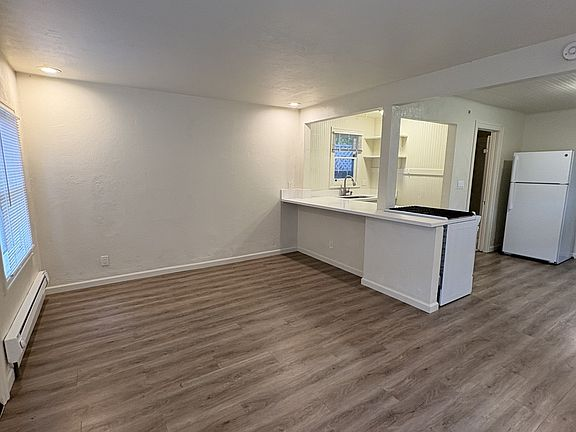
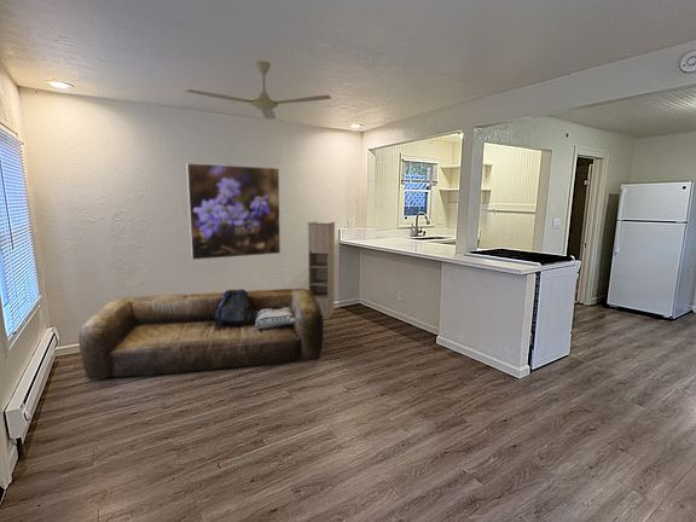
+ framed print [185,162,282,261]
+ ceiling fan [184,60,332,120]
+ storage cabinet [306,220,336,320]
+ sofa [79,288,325,381]
